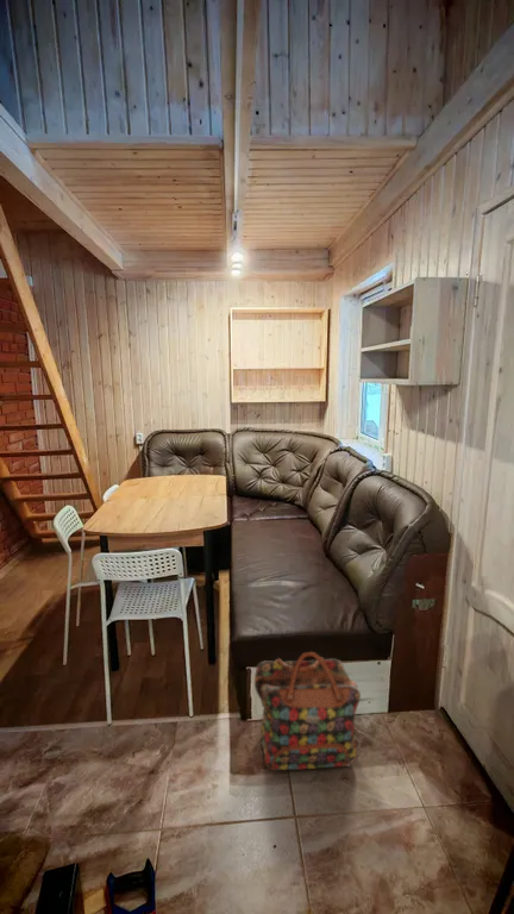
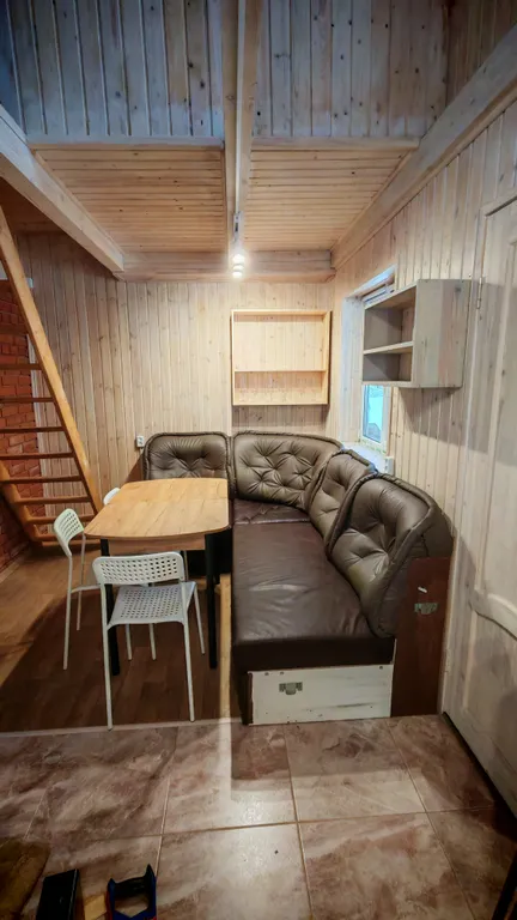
- backpack [253,651,362,772]
